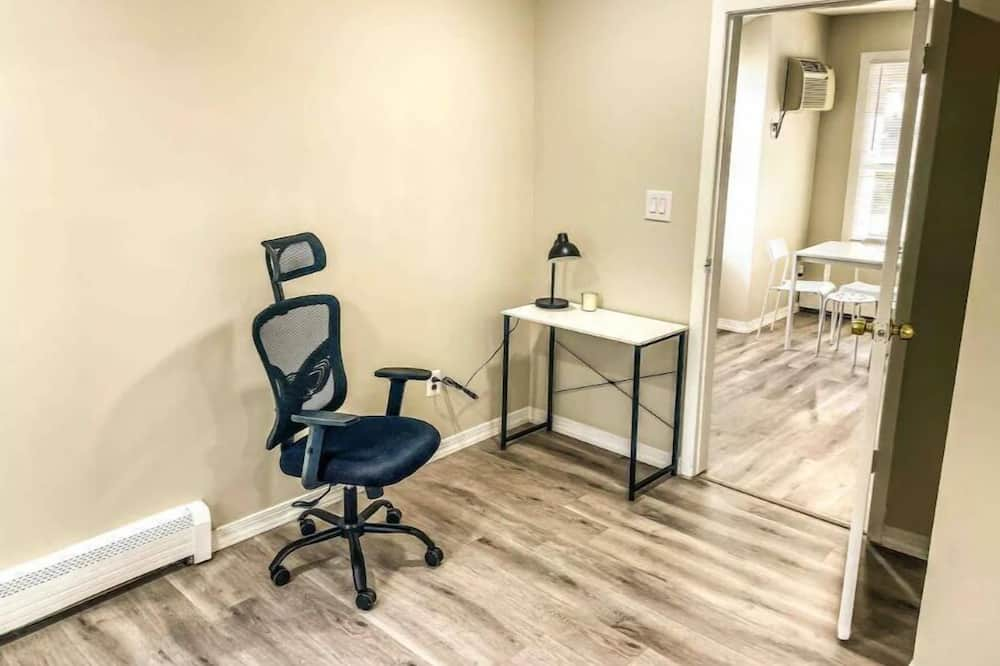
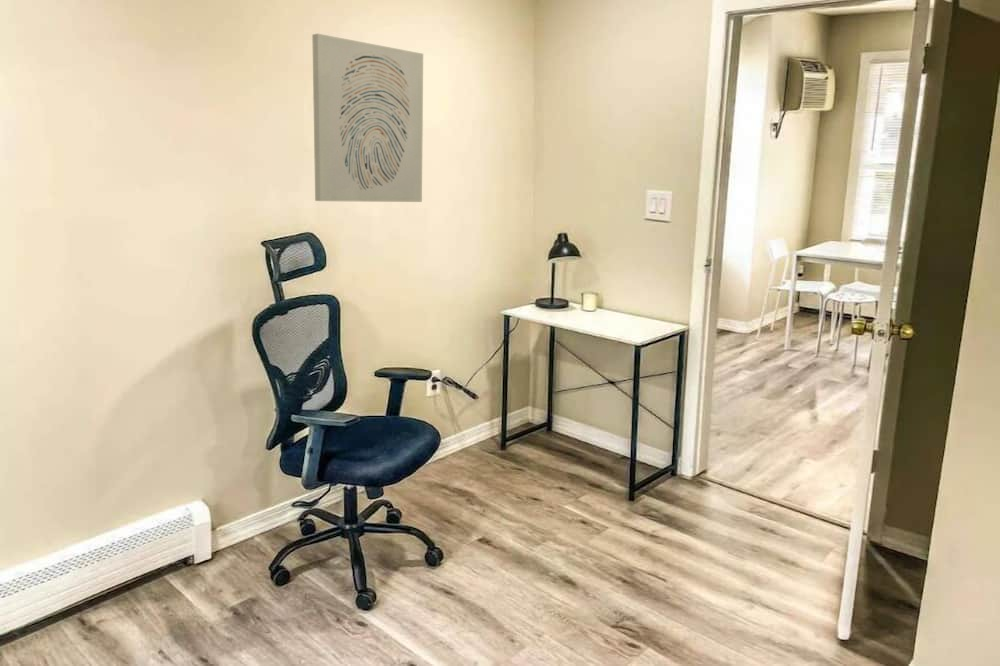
+ wall art [311,33,424,203]
